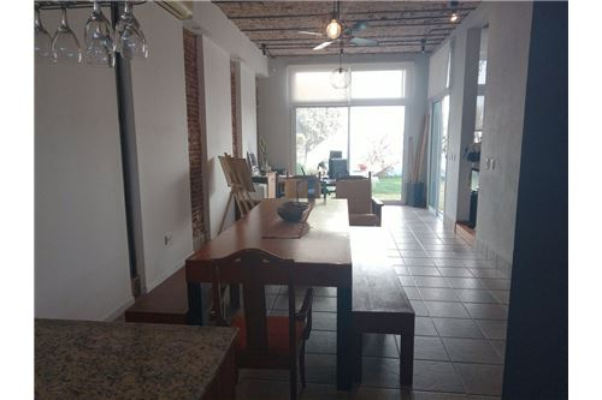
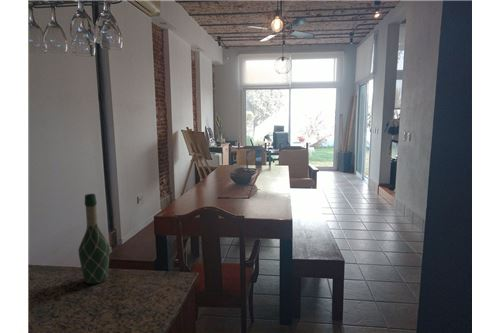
+ wine bottle [77,193,111,285]
